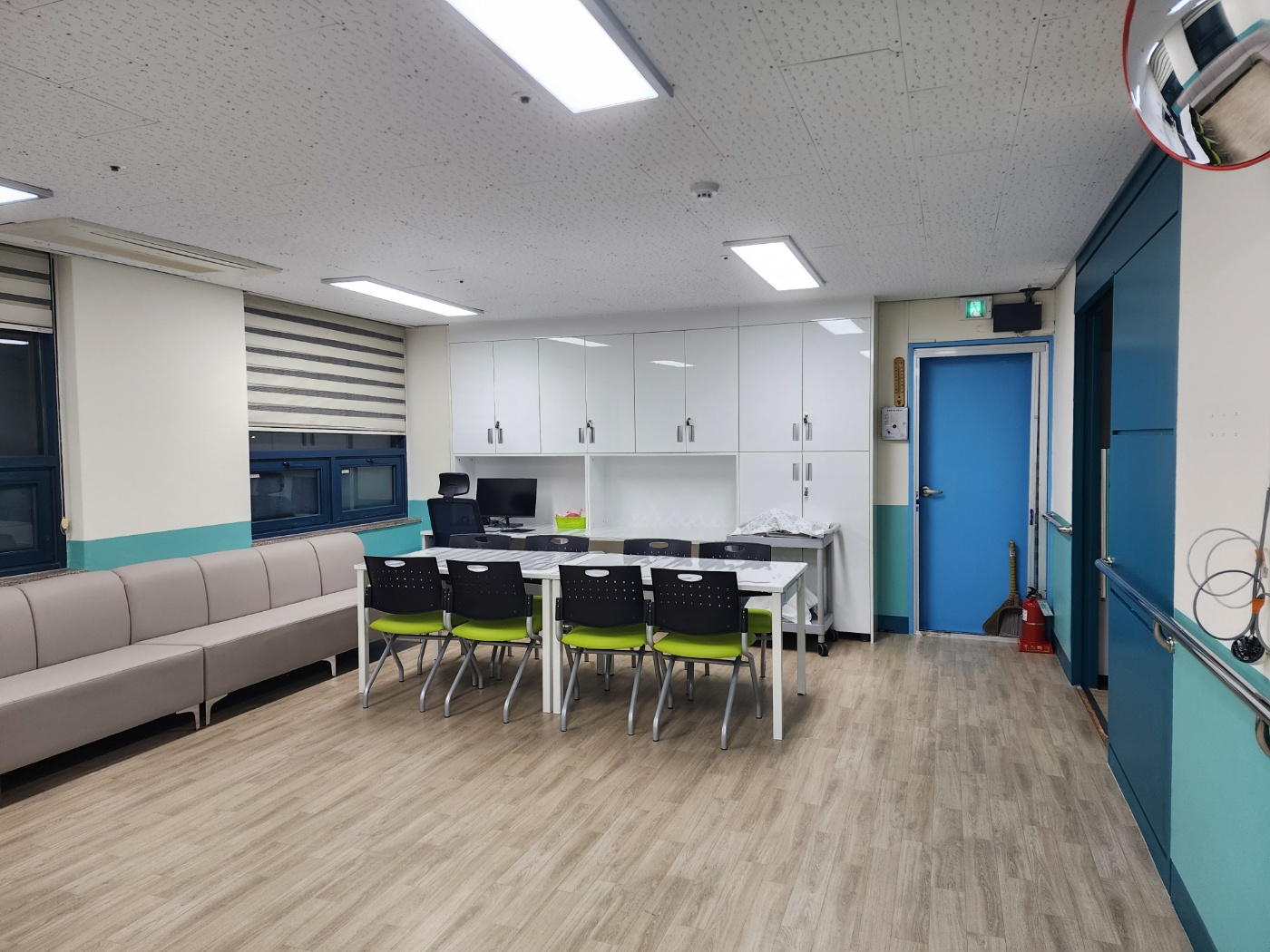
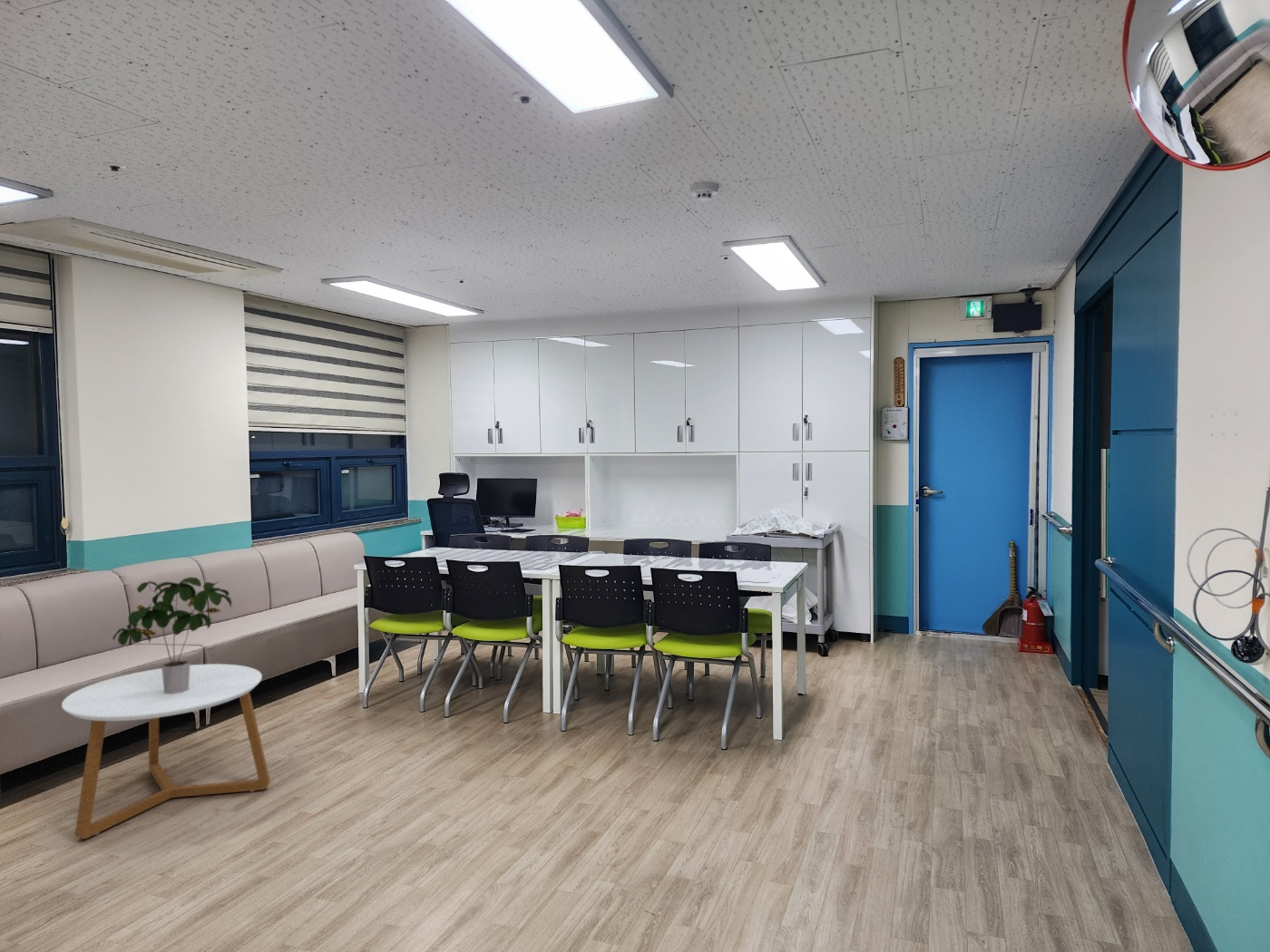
+ potted plant [112,577,233,694]
+ coffee table [61,663,271,840]
